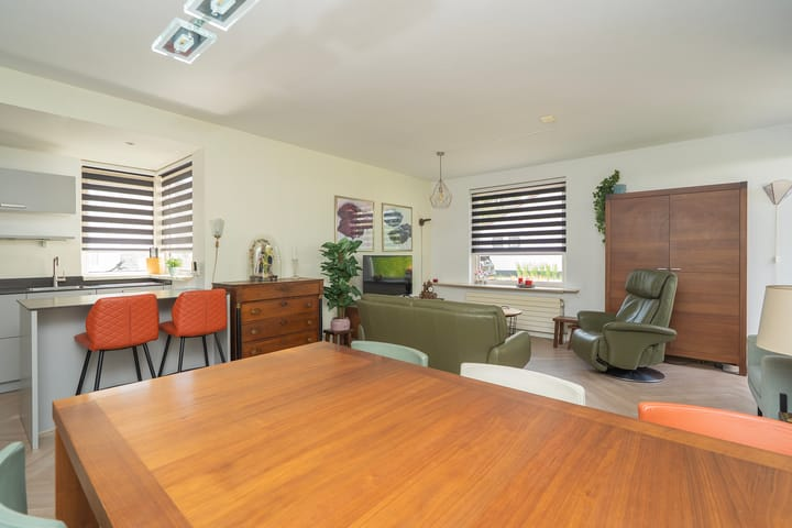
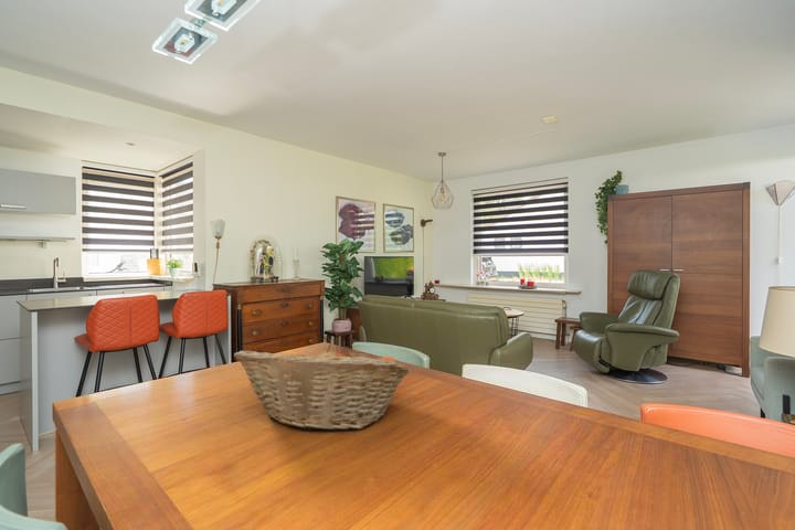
+ fruit basket [233,343,411,432]
